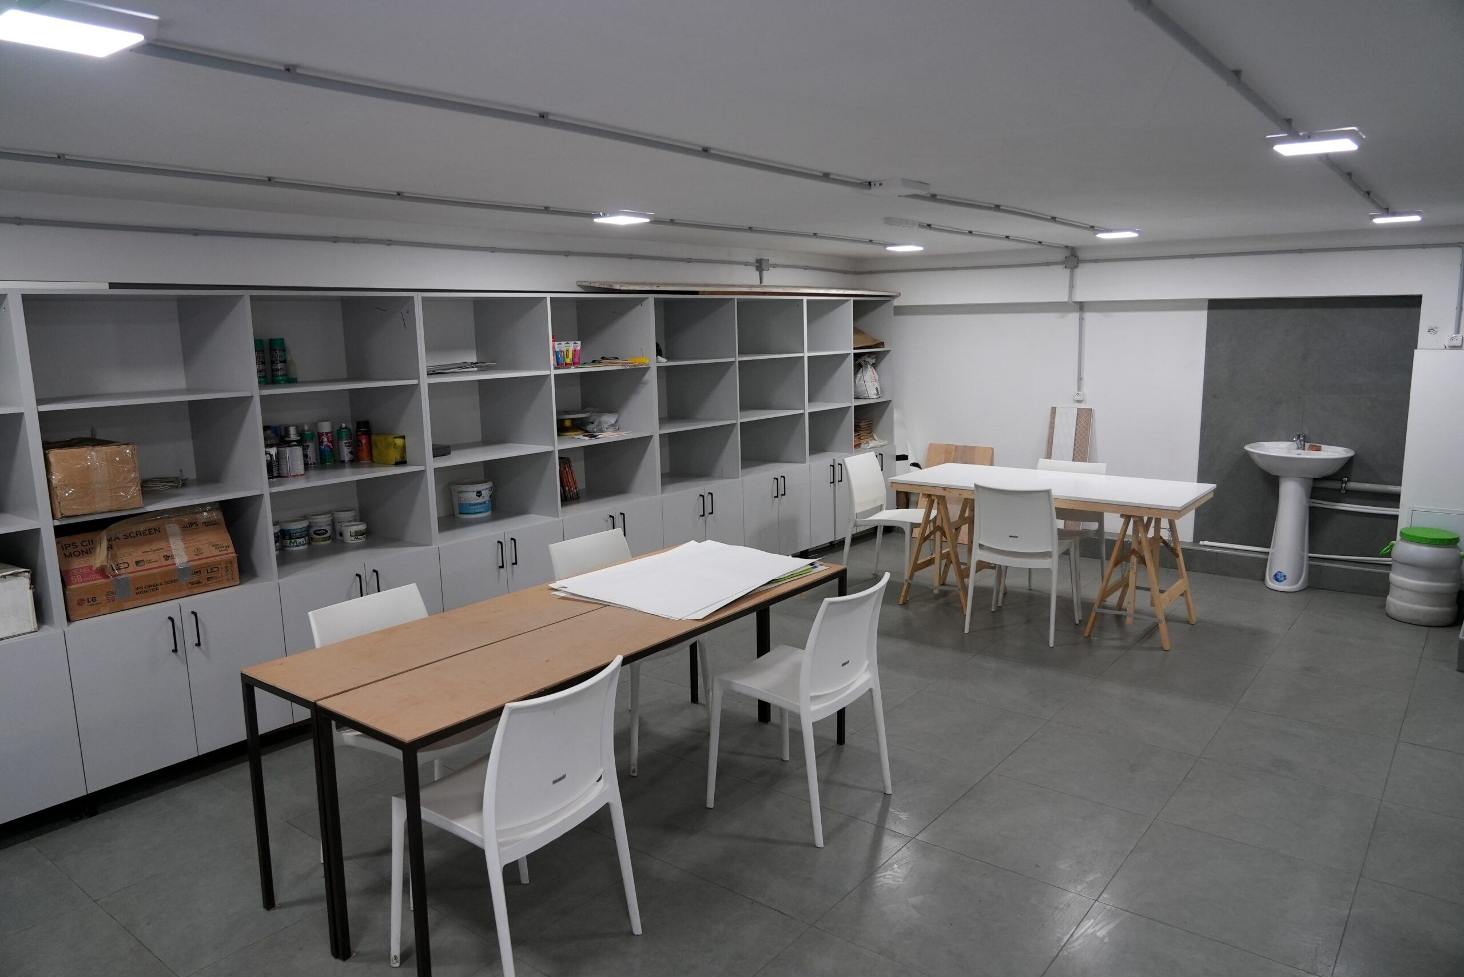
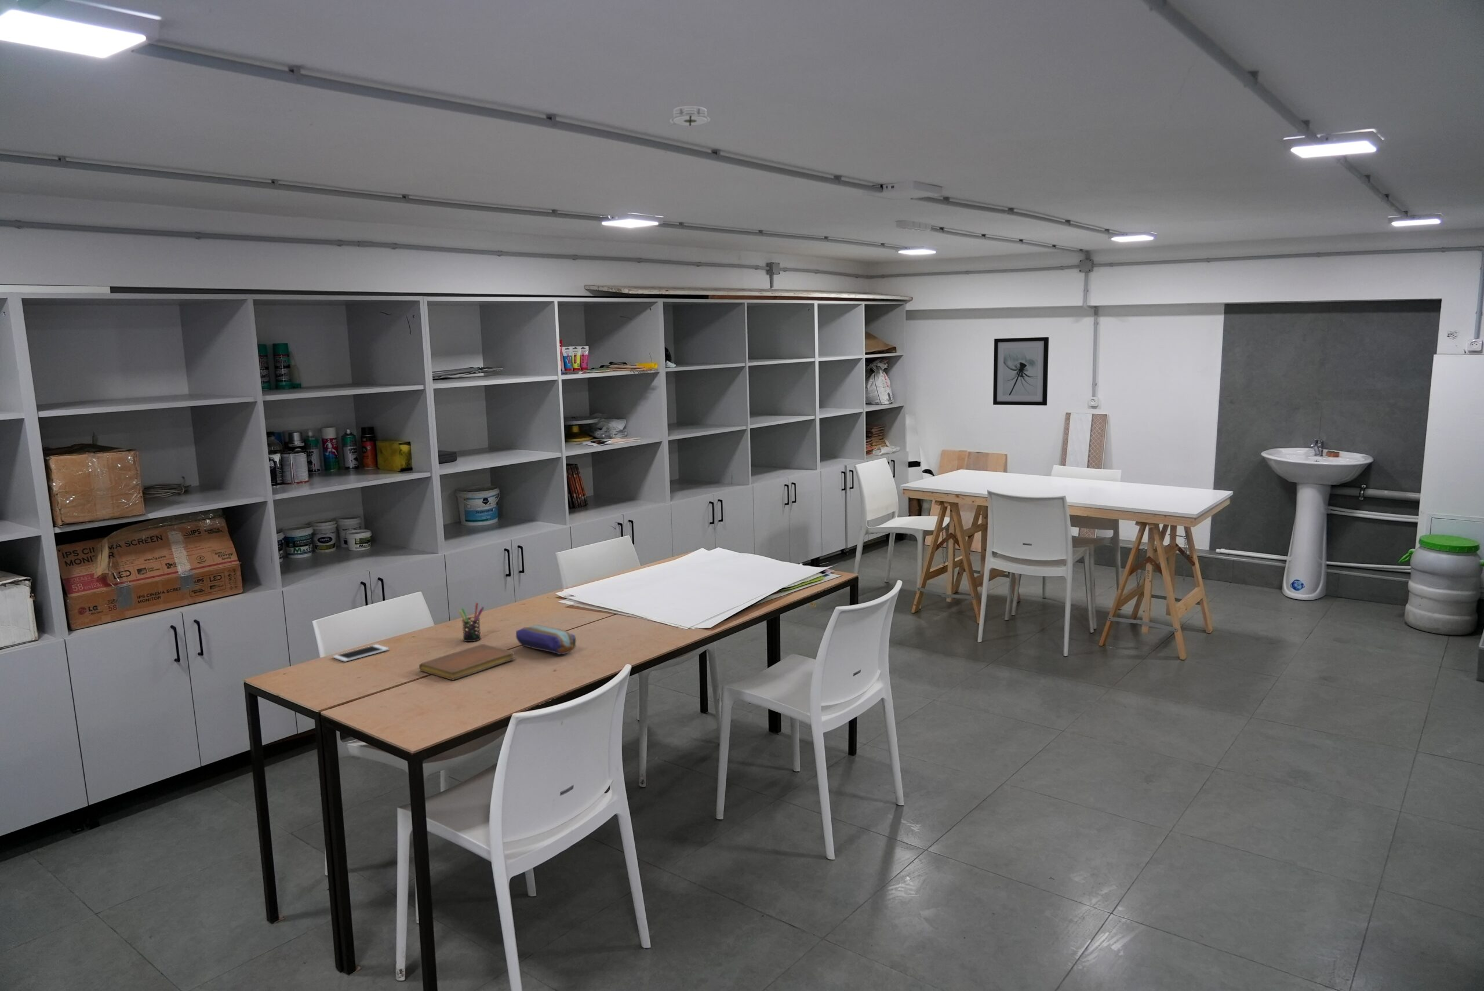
+ notebook [418,644,515,681]
+ pencil case [515,624,577,655]
+ cell phone [332,644,389,663]
+ smoke detector [668,105,711,127]
+ pen holder [459,602,484,643]
+ wall art [992,336,1049,406]
